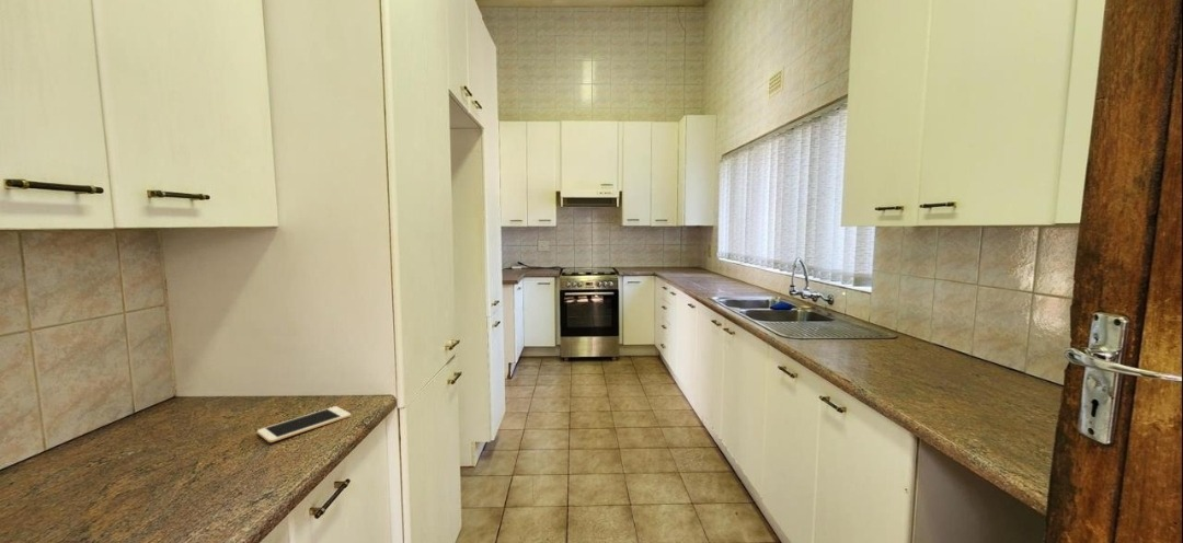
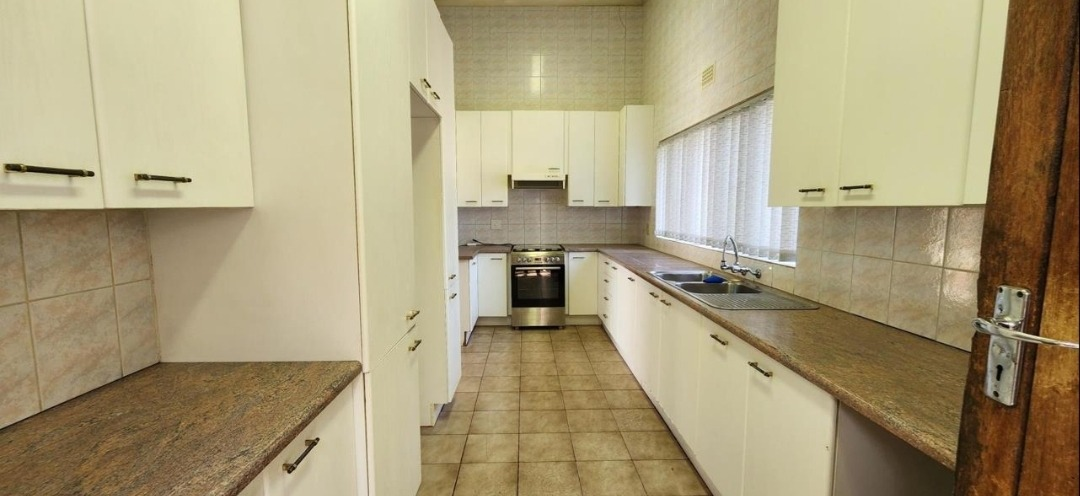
- cell phone [256,405,352,443]
